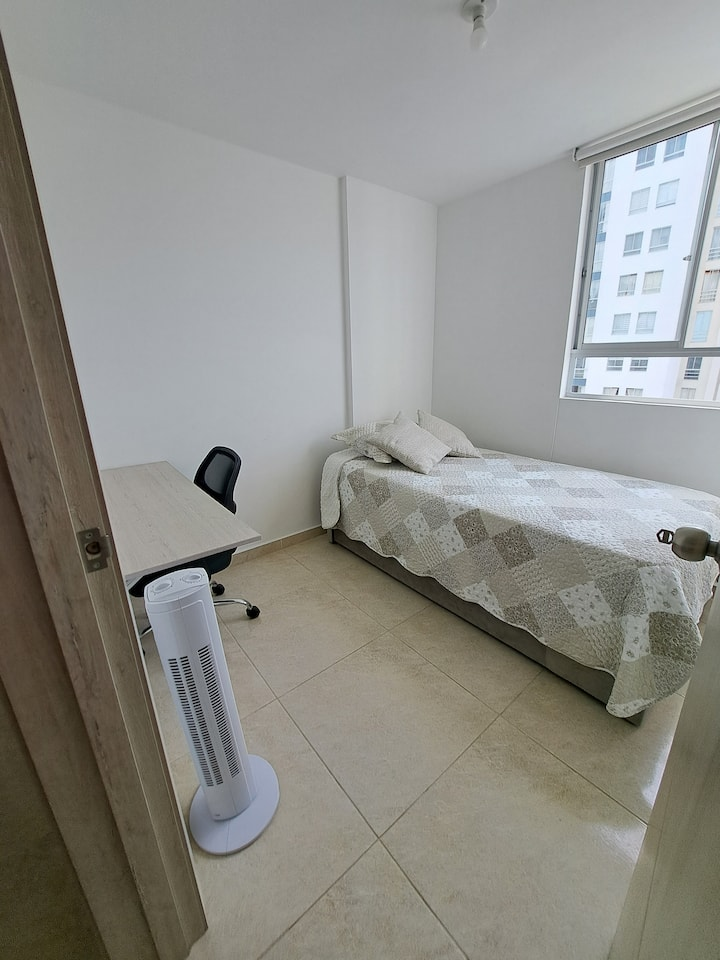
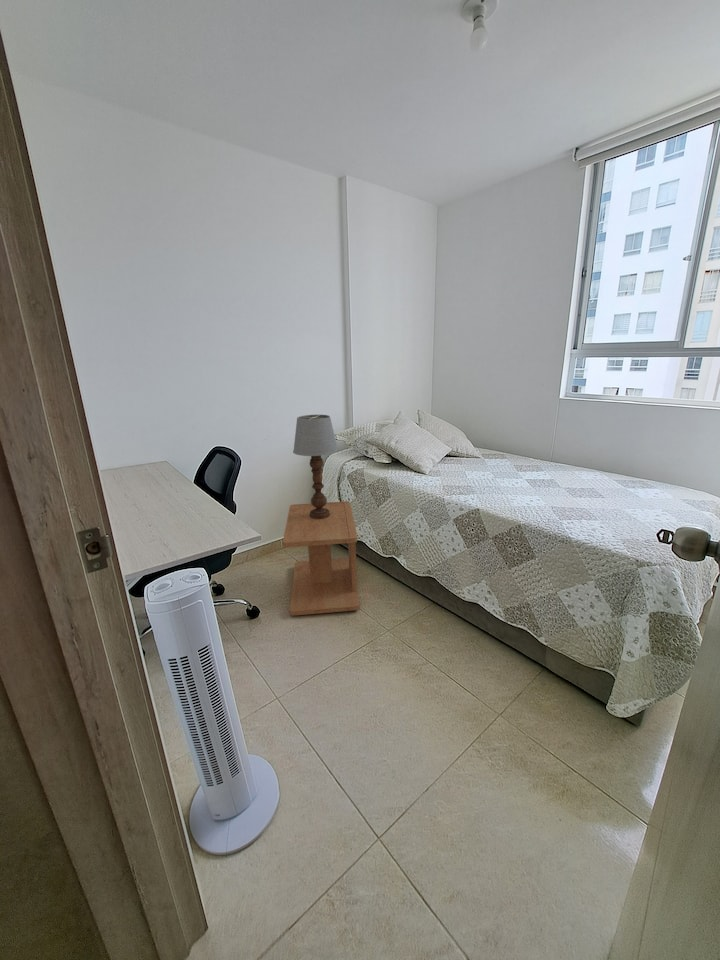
+ side table [282,500,360,617]
+ table lamp [292,414,339,519]
